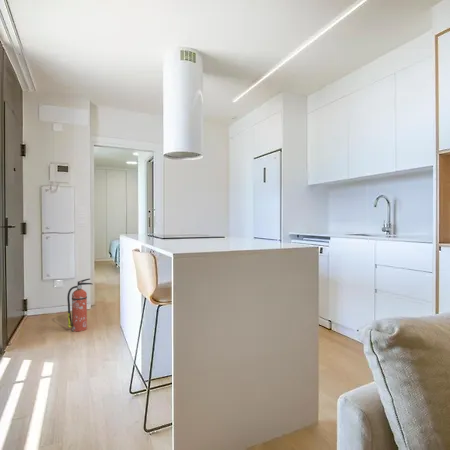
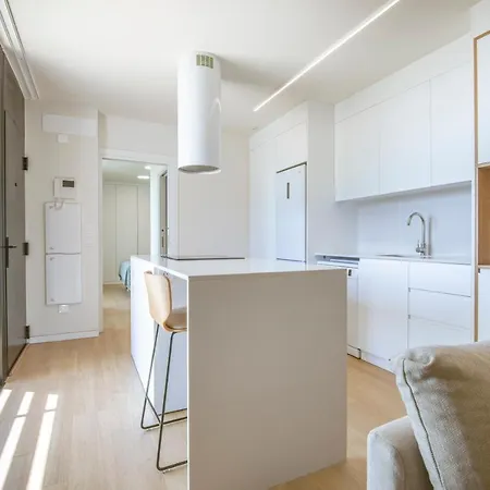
- fire extinguisher [66,278,94,332]
